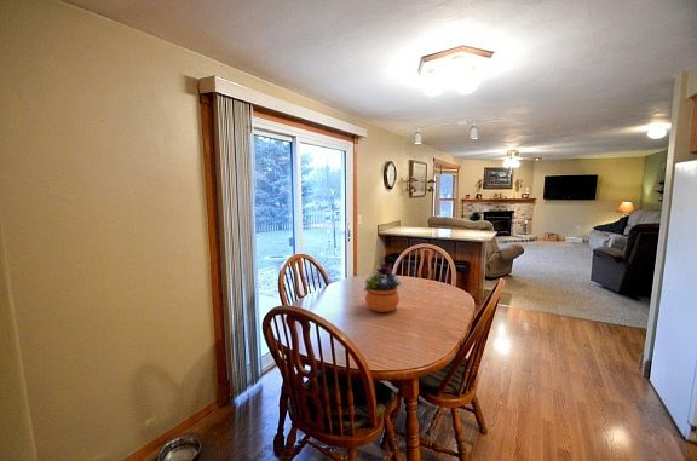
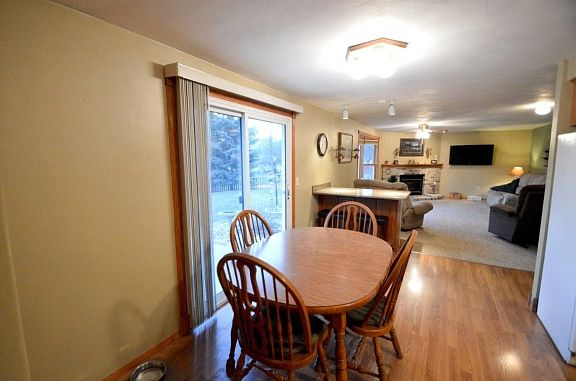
- flower arrangement [363,265,402,313]
